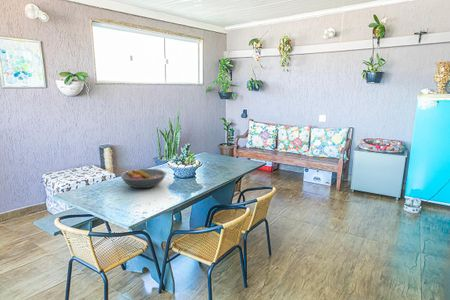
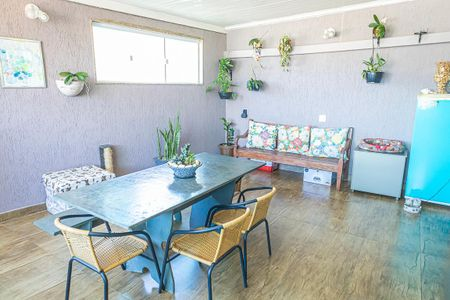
- fruit bowl [120,168,167,189]
